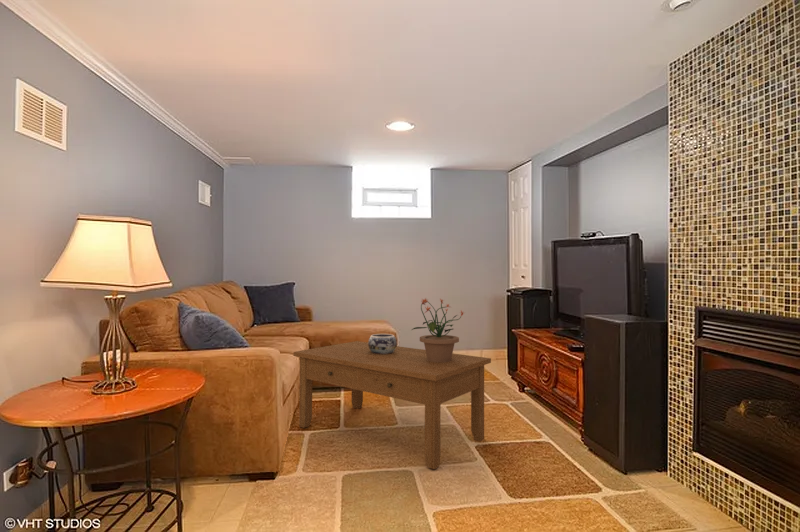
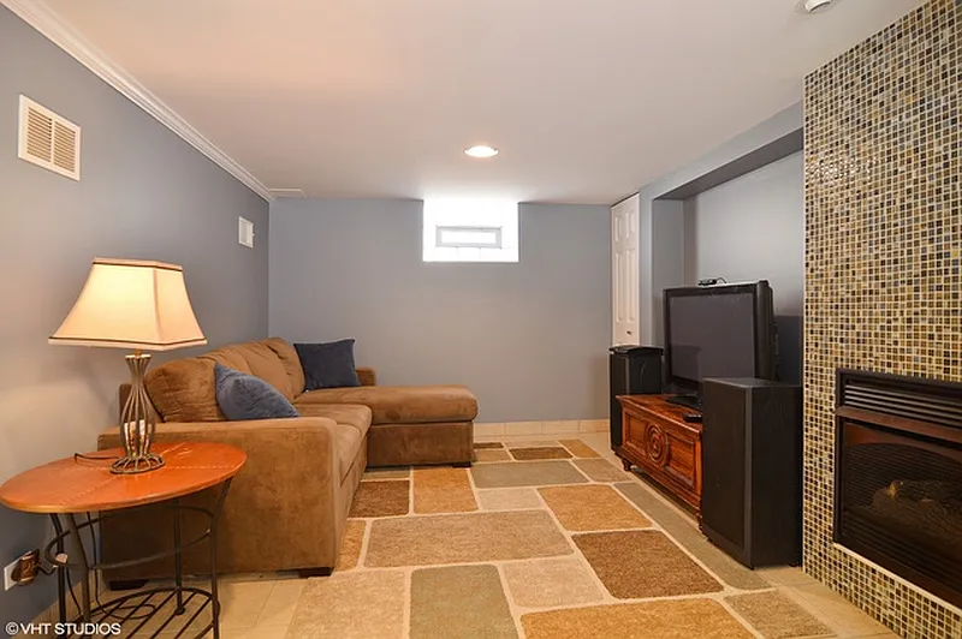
- potted plant [411,297,465,363]
- coffee table [292,340,492,470]
- decorative bowl [368,333,398,354]
